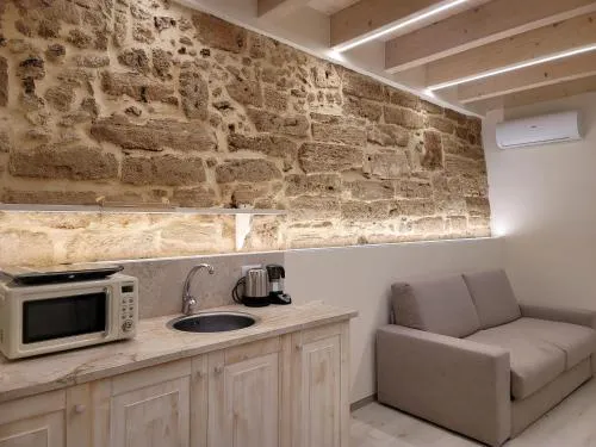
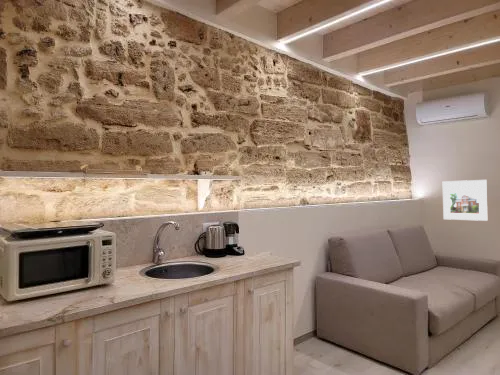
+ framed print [442,179,489,222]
